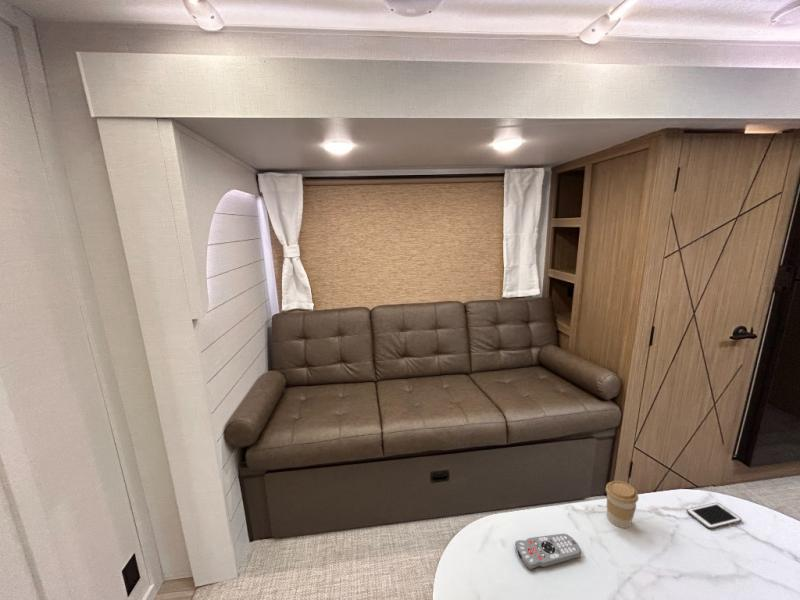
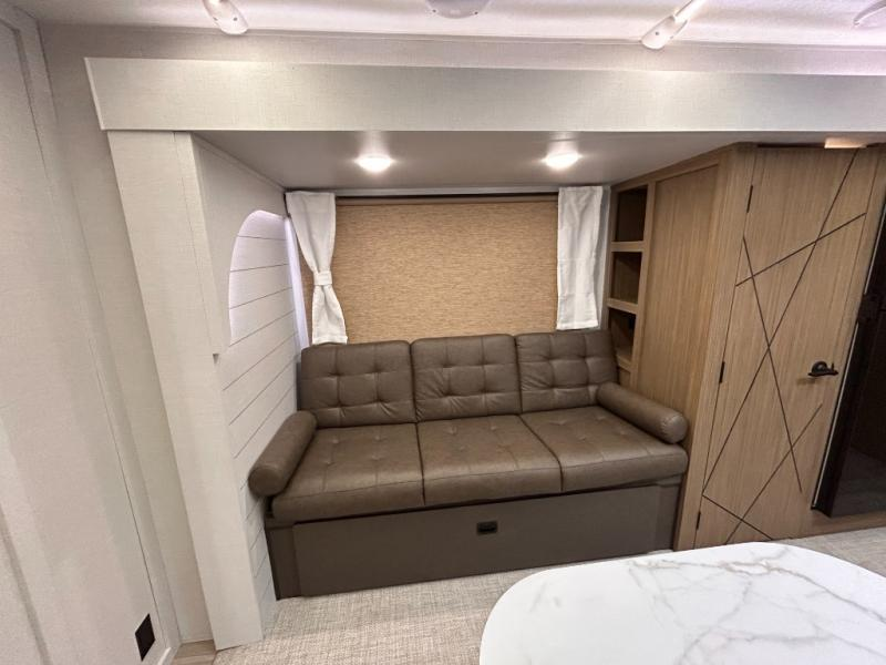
- cell phone [686,502,743,530]
- coffee cup [605,480,639,529]
- remote control [514,533,582,571]
